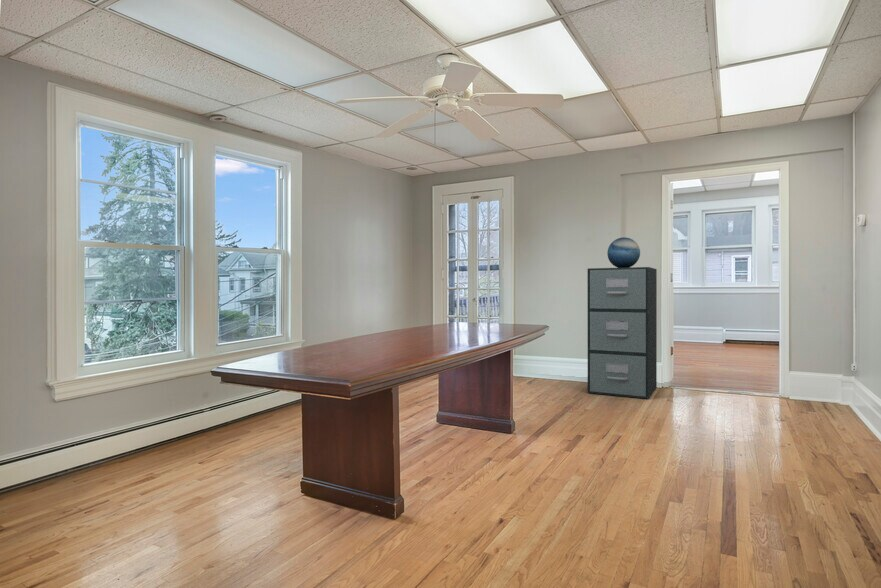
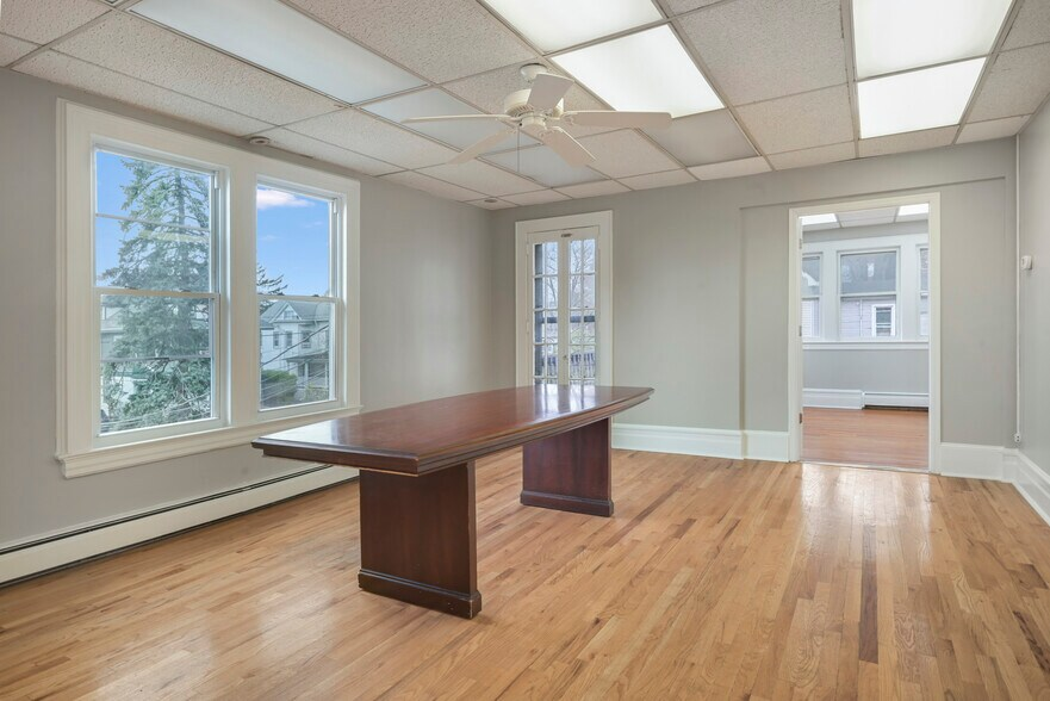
- filing cabinet [587,266,658,400]
- decorative globe [606,237,641,268]
